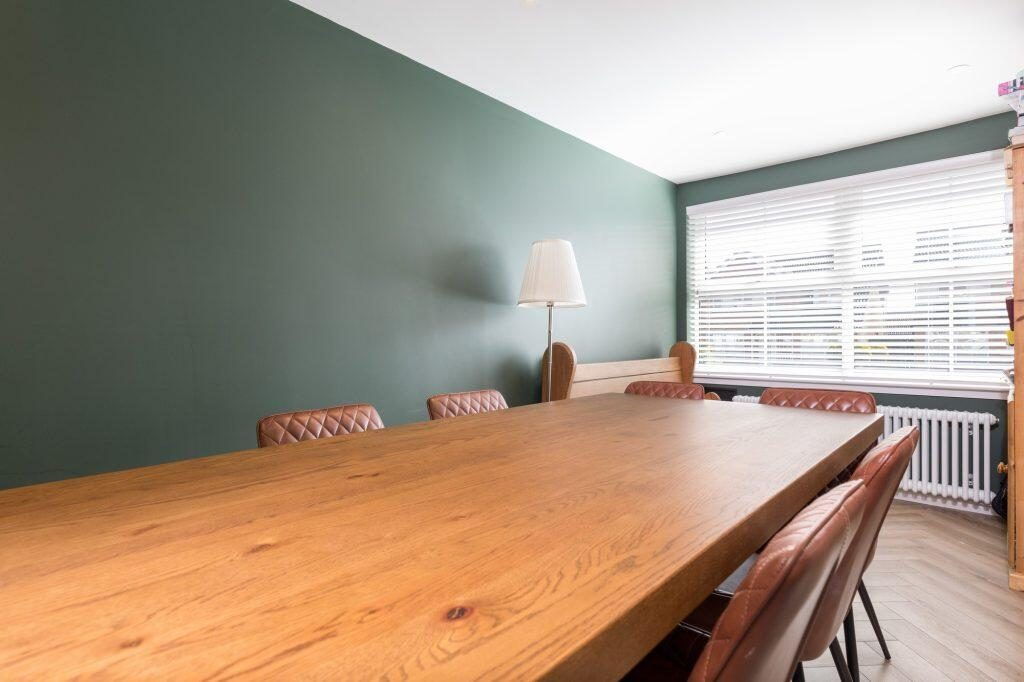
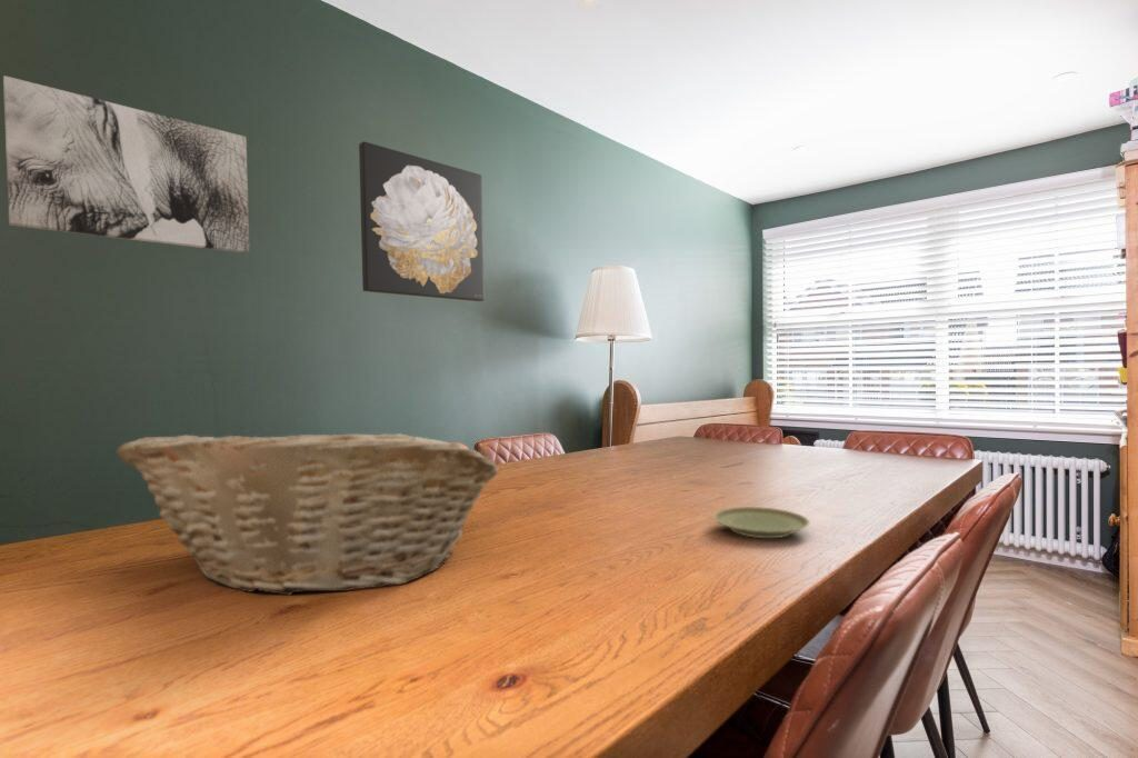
+ wall art [2,74,250,255]
+ fruit basket [116,431,500,596]
+ plate [712,506,811,539]
+ wall art [358,140,486,302]
